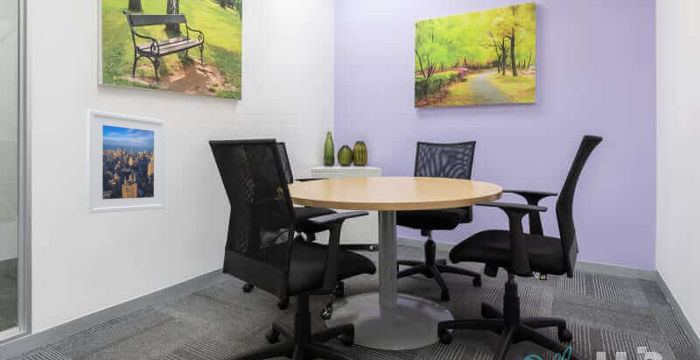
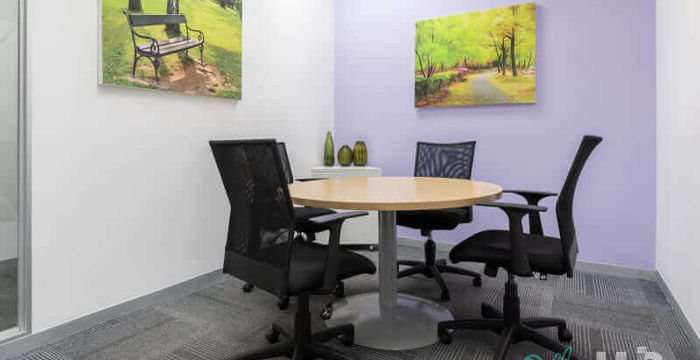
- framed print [86,109,166,215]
